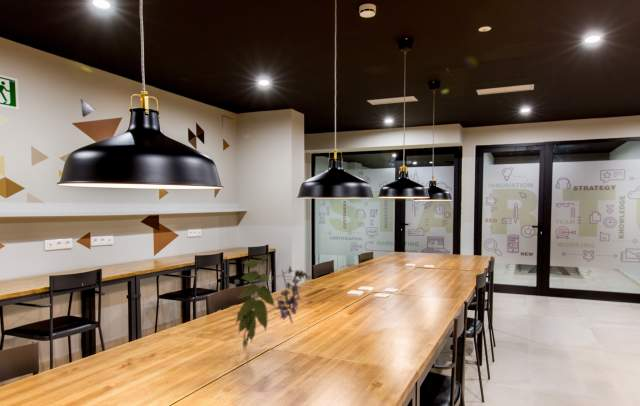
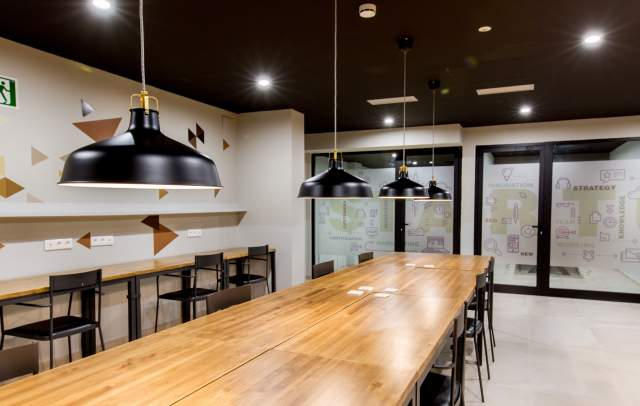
- plant [234,253,308,352]
